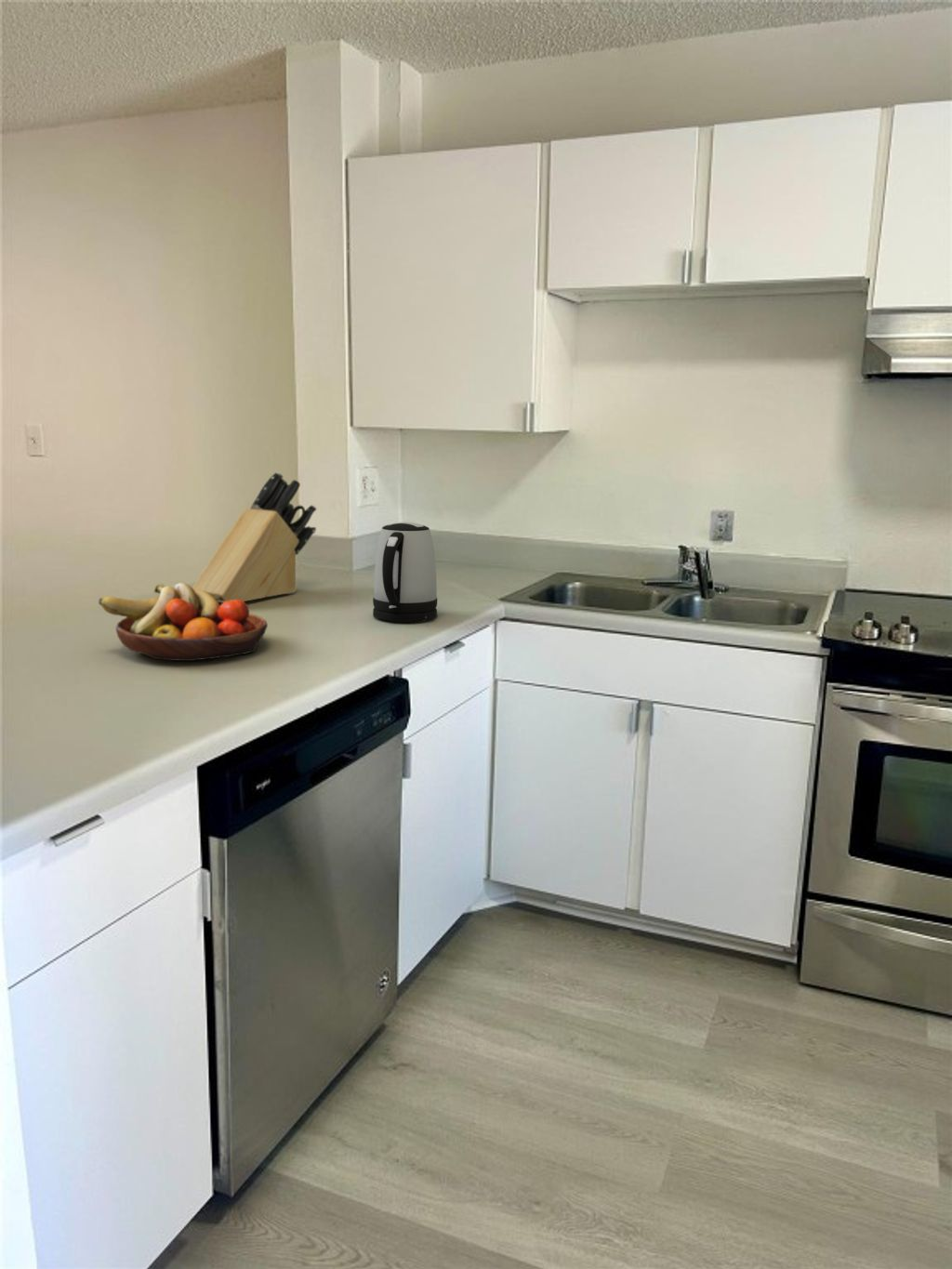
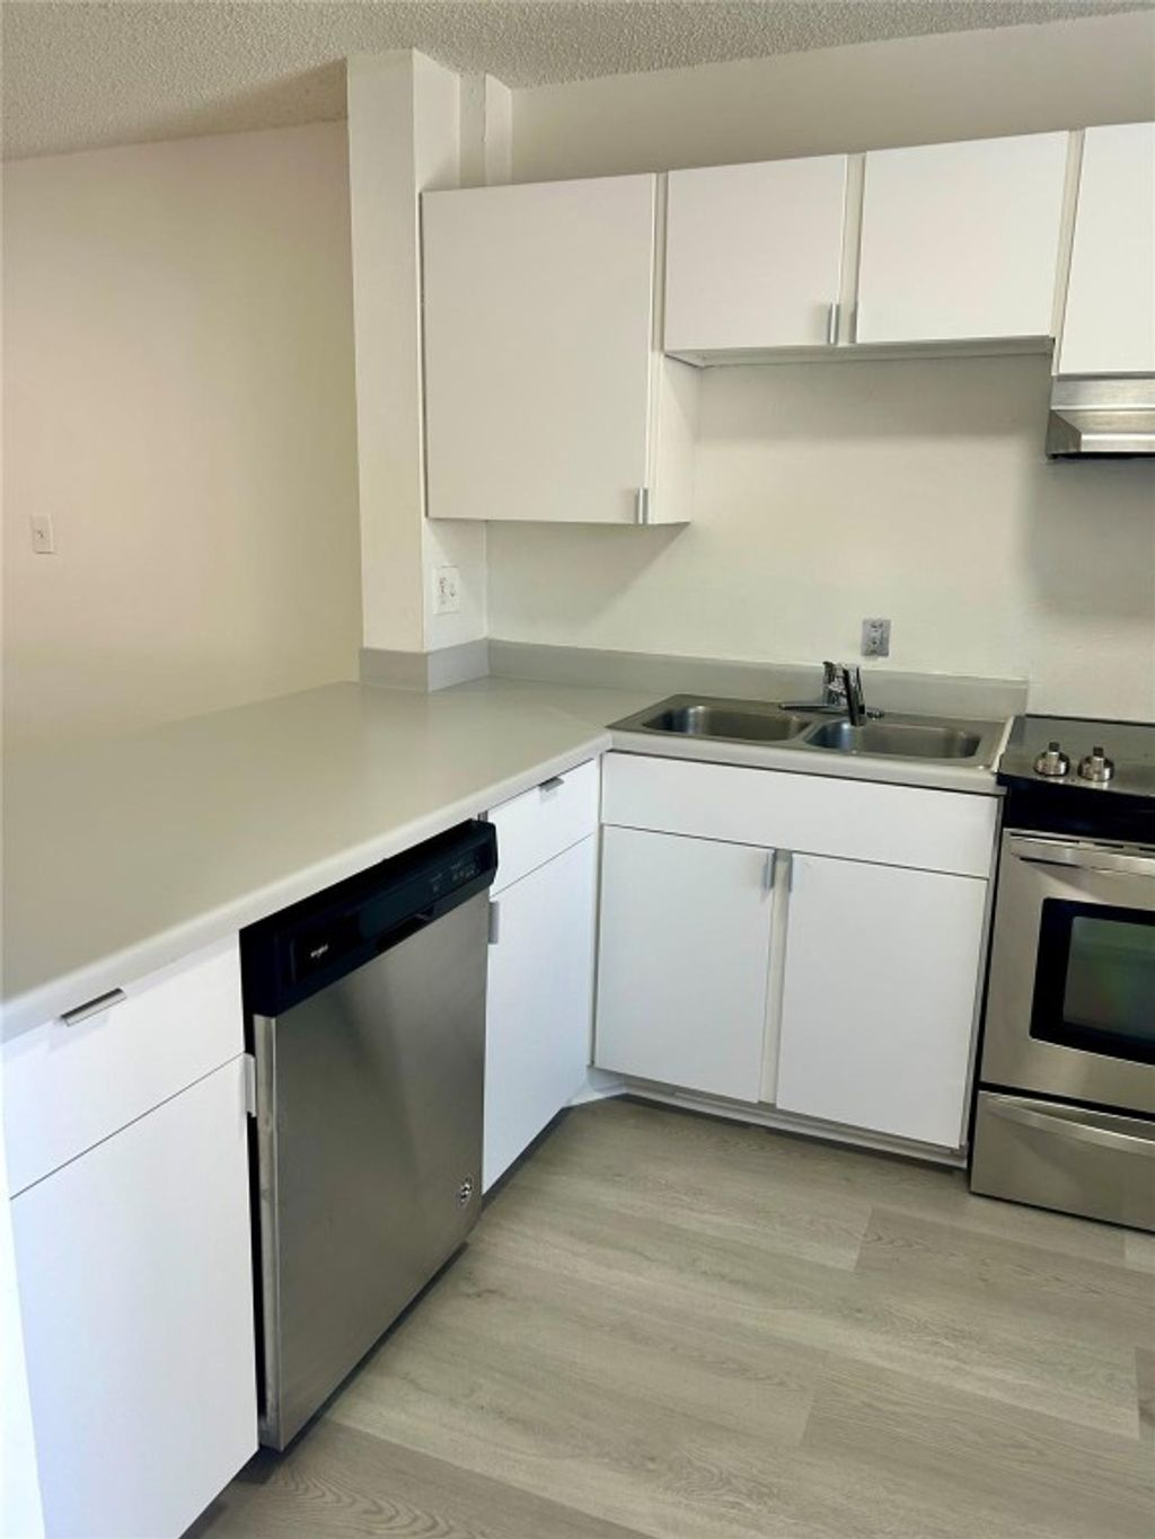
- knife block [192,470,317,603]
- fruit bowl [98,582,269,662]
- kettle [372,522,438,623]
